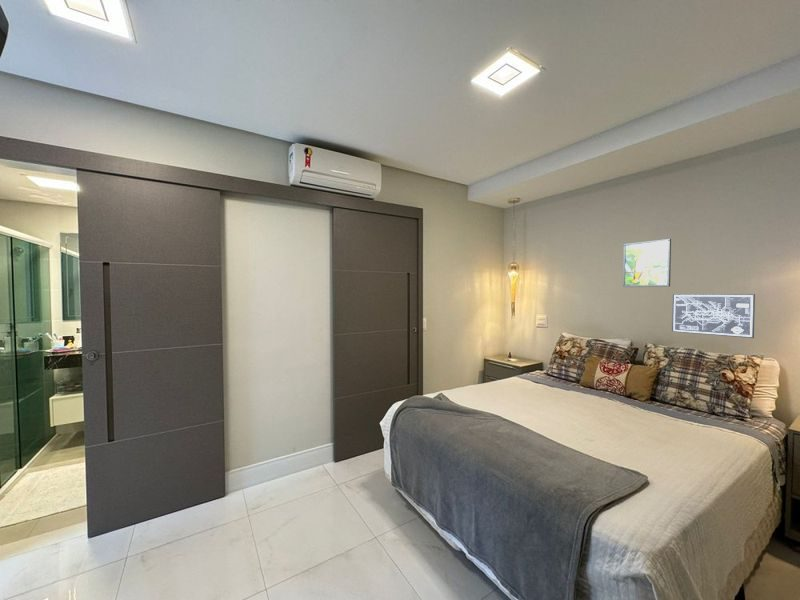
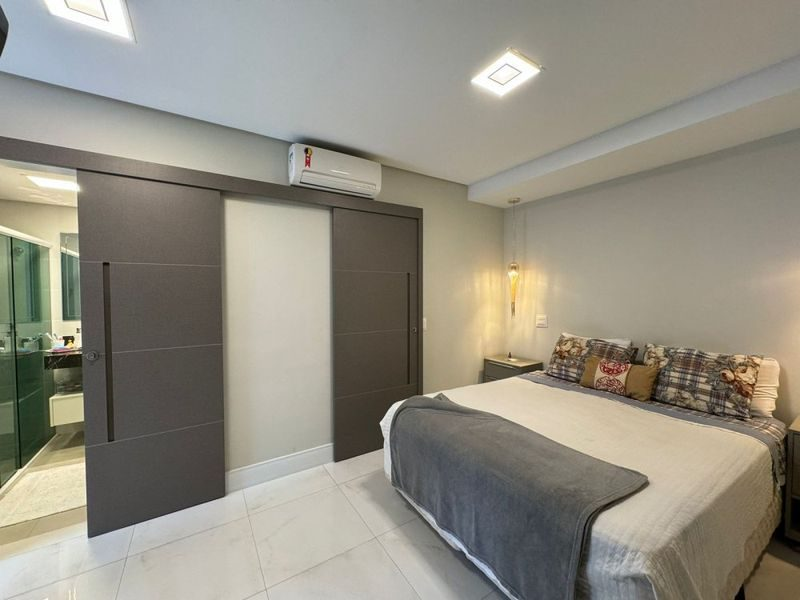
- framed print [622,238,672,288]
- wall art [671,293,756,339]
